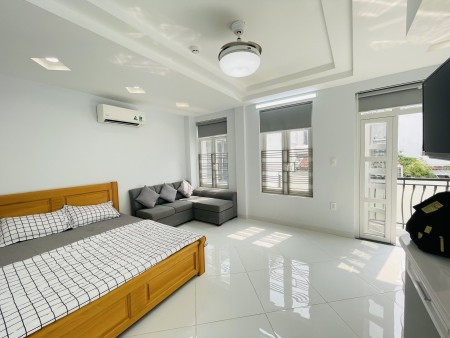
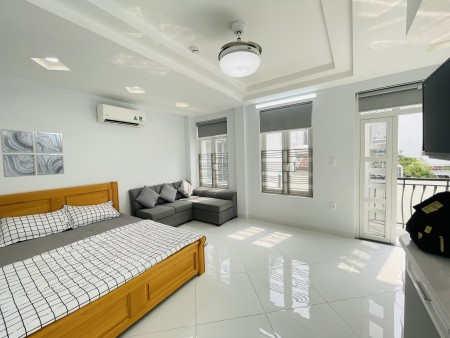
+ wall art [0,128,65,178]
